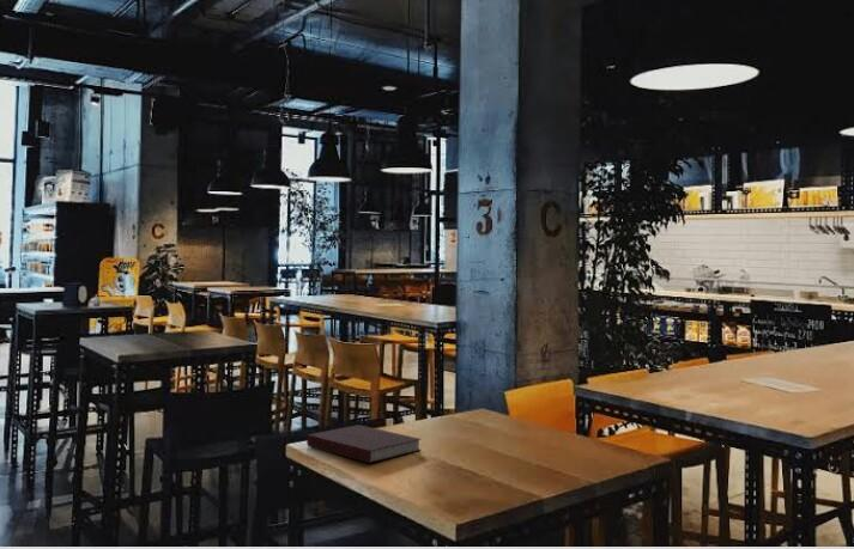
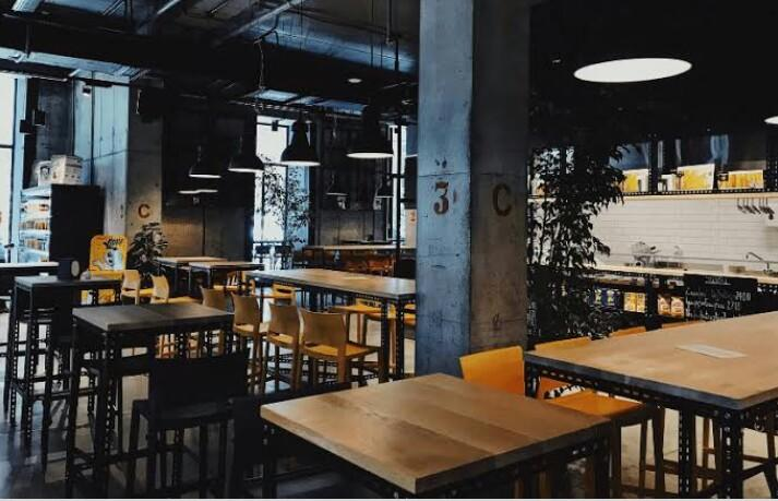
- notebook [305,423,422,464]
